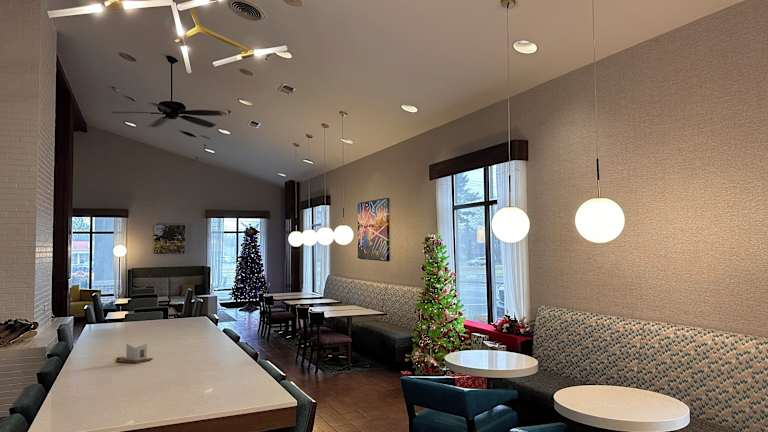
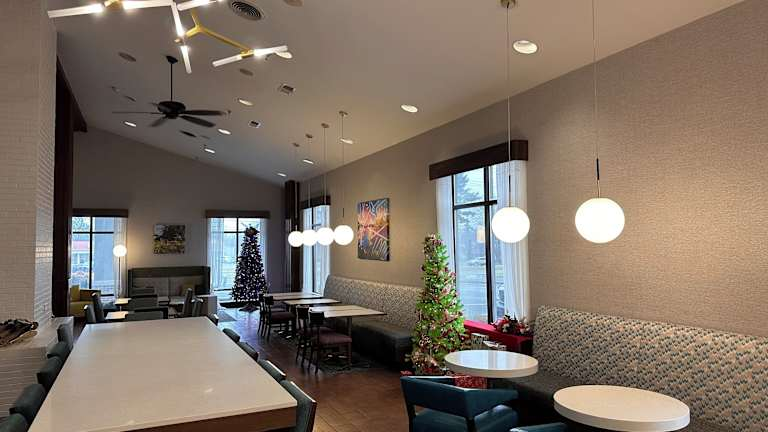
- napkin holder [114,342,154,364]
